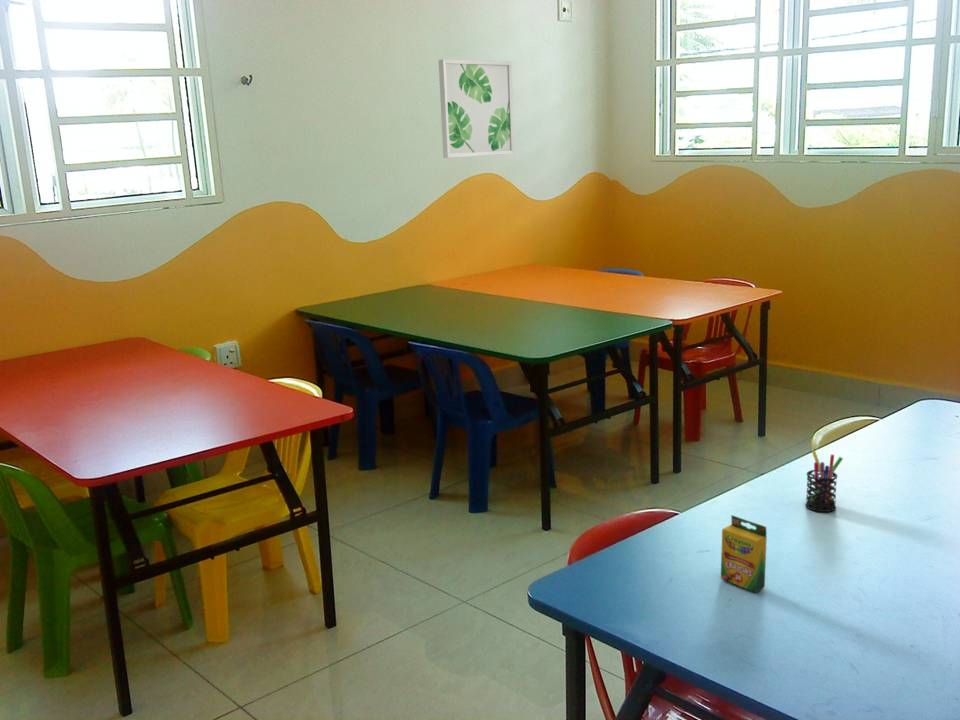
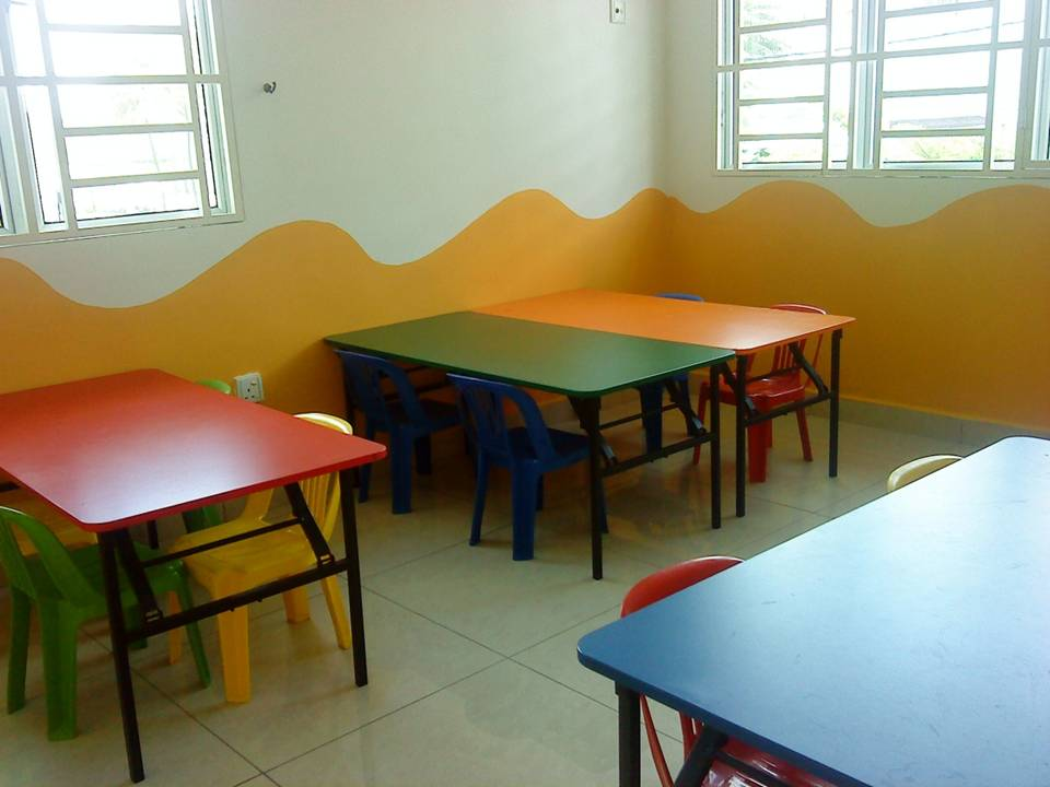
- wall art [438,58,515,159]
- crayon box [720,514,768,593]
- pen holder [804,449,844,513]
